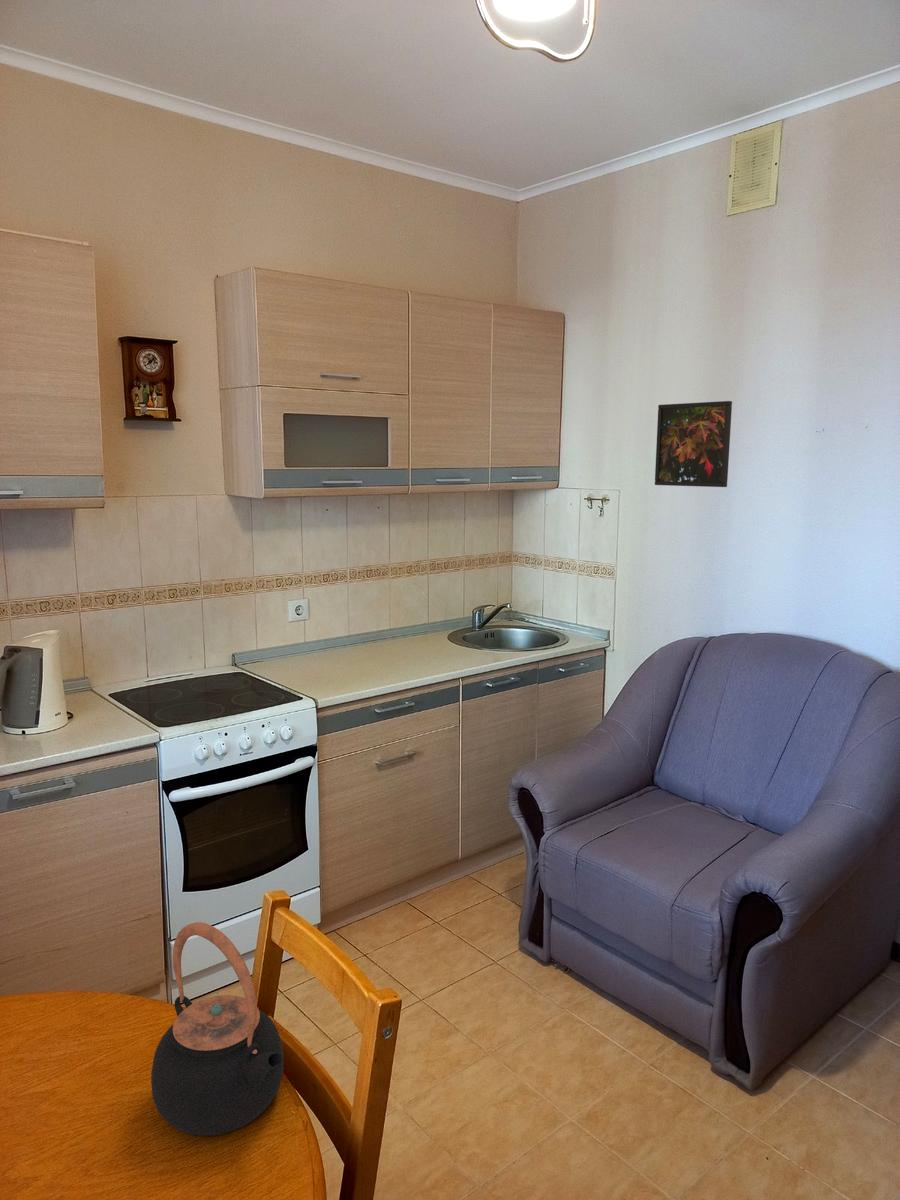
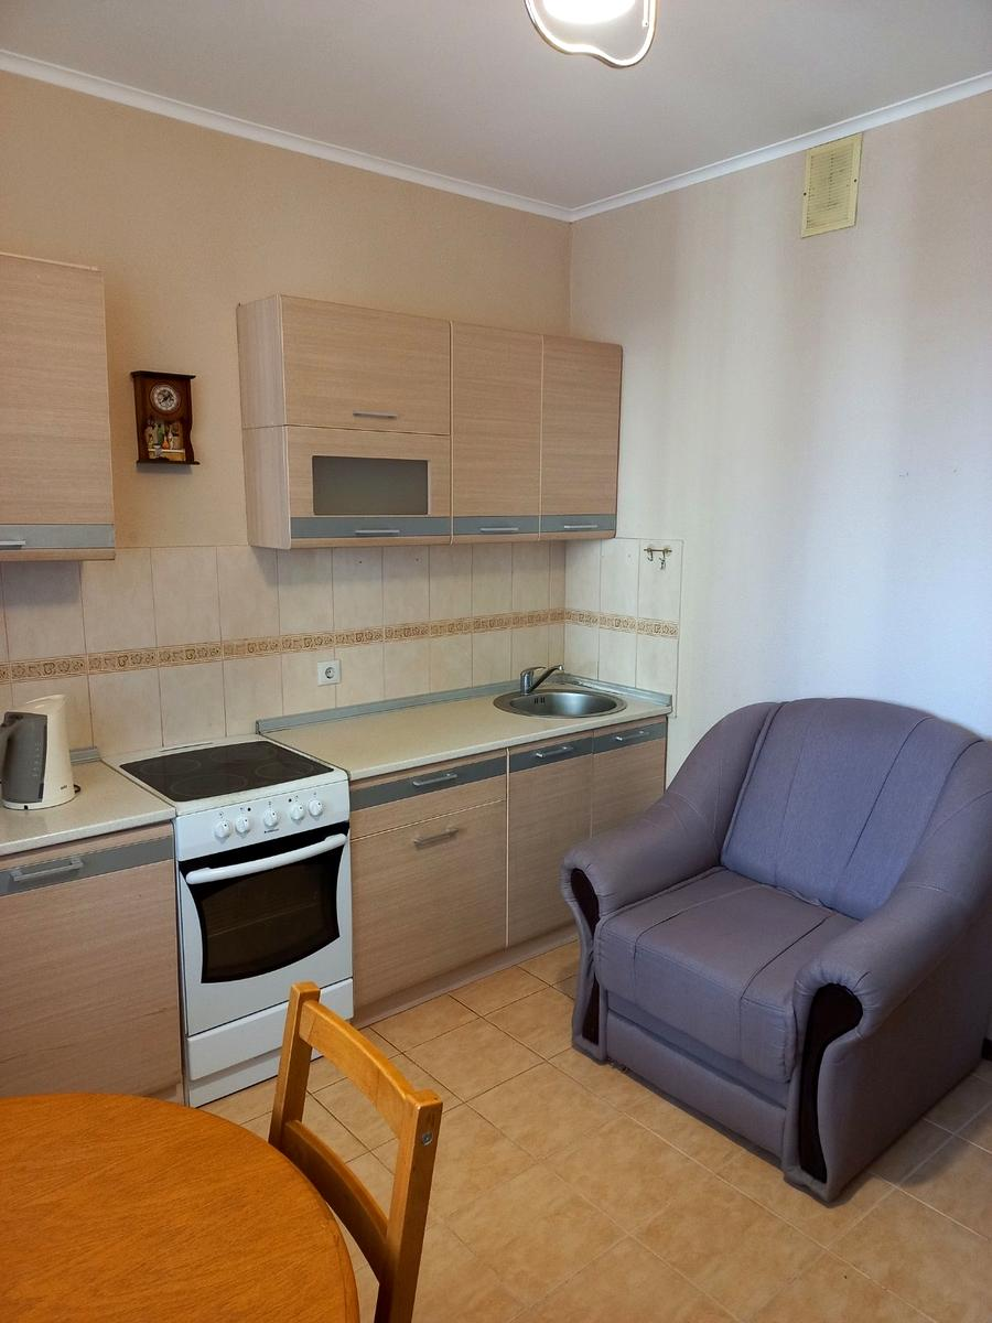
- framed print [654,400,733,488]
- teapot [150,921,285,1137]
